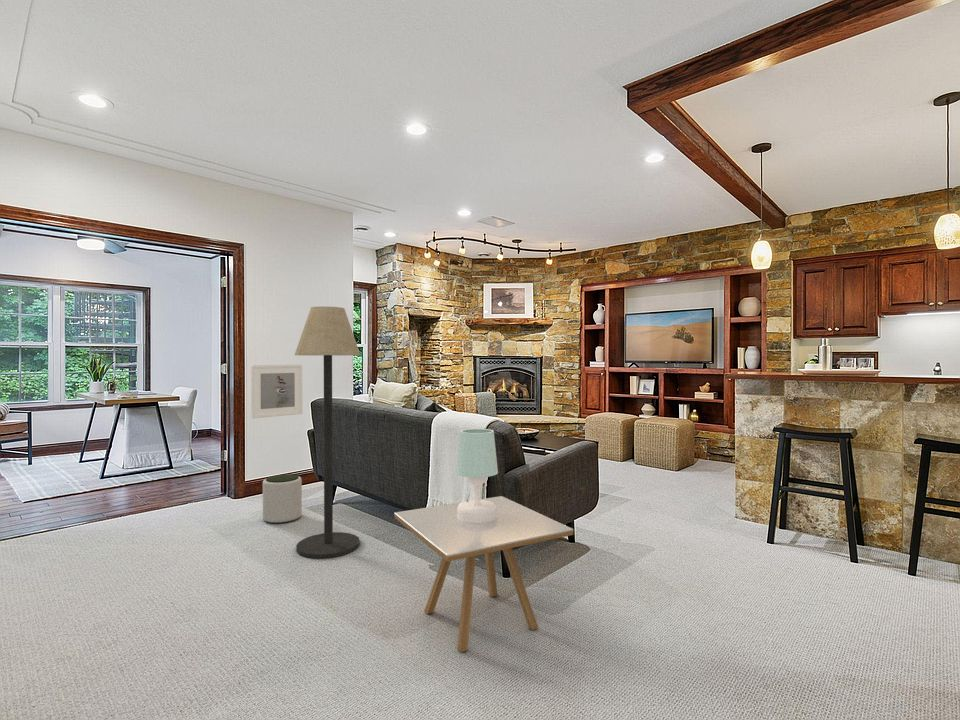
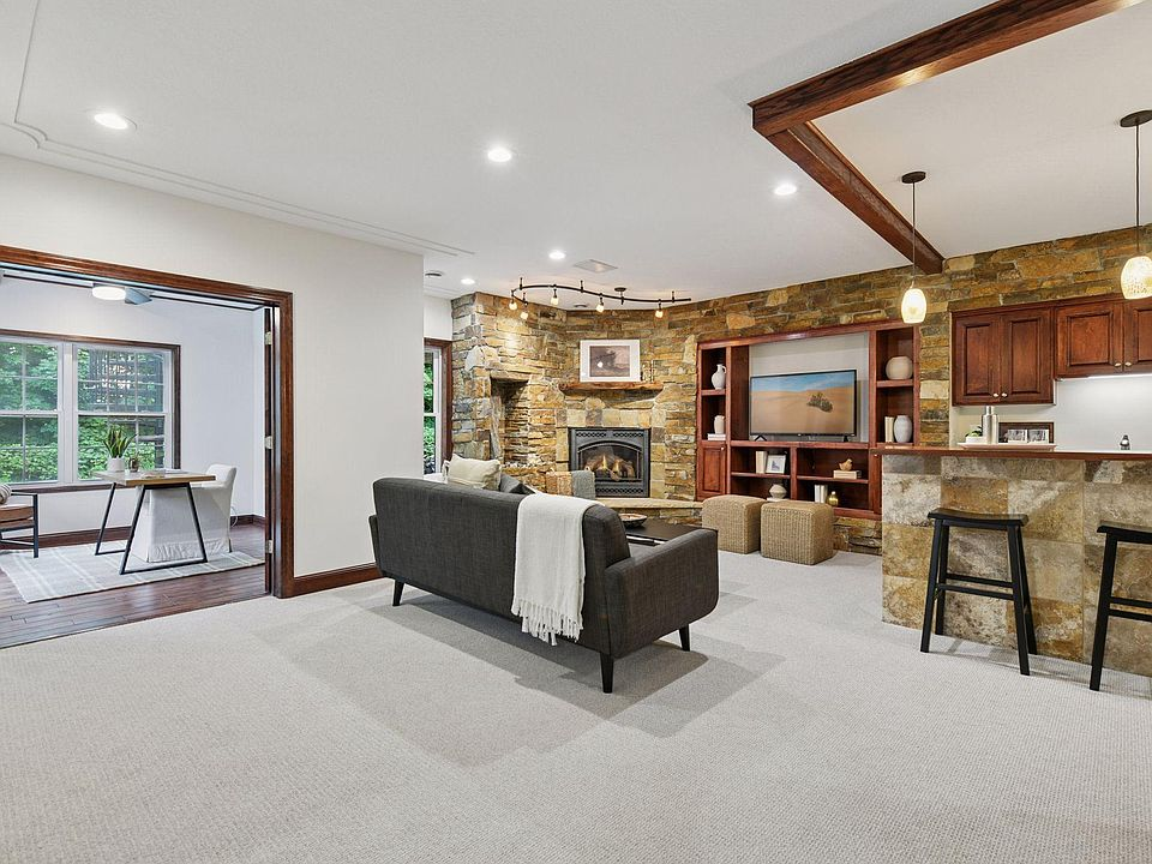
- table lamp [455,428,499,523]
- floor lamp [294,306,361,559]
- plant pot [262,473,303,524]
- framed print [250,364,303,419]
- side table [393,495,574,653]
